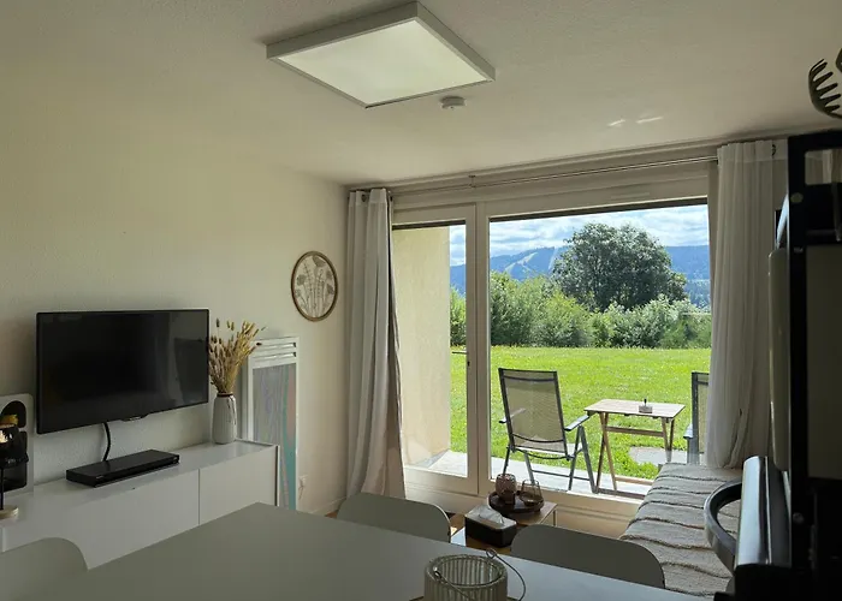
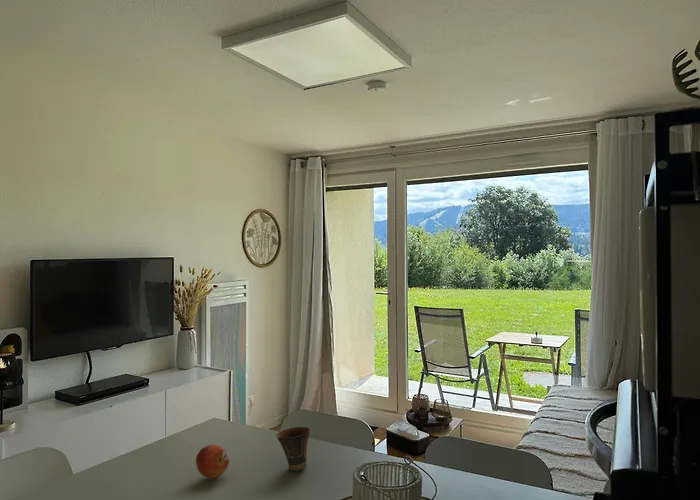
+ fruit [195,444,230,479]
+ cup [276,426,311,472]
